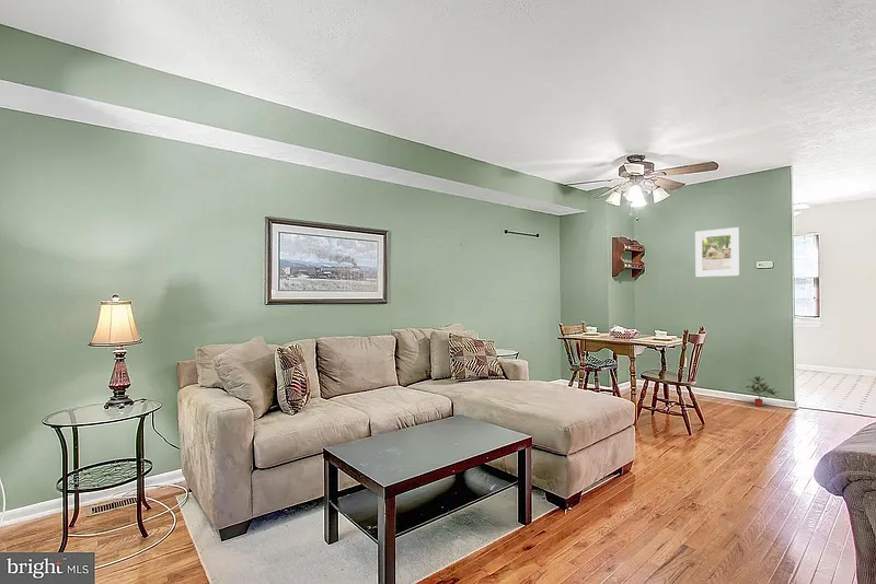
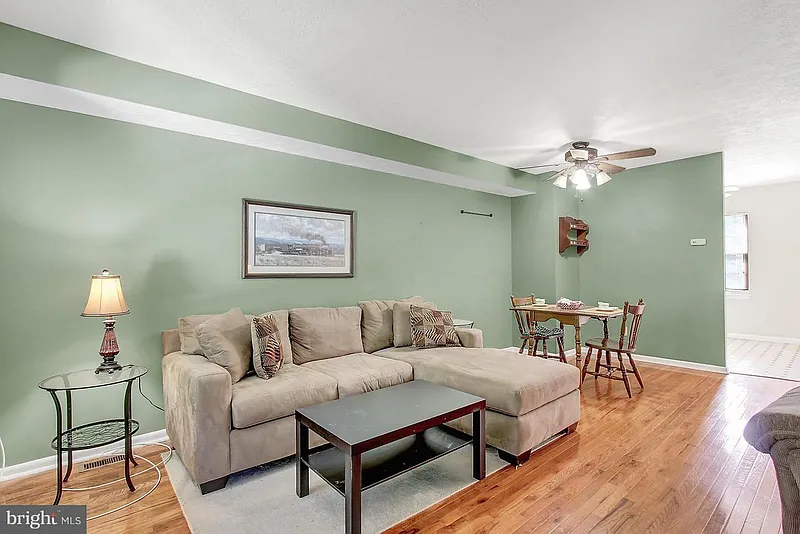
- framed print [694,226,740,278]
- potted plant [745,375,782,408]
